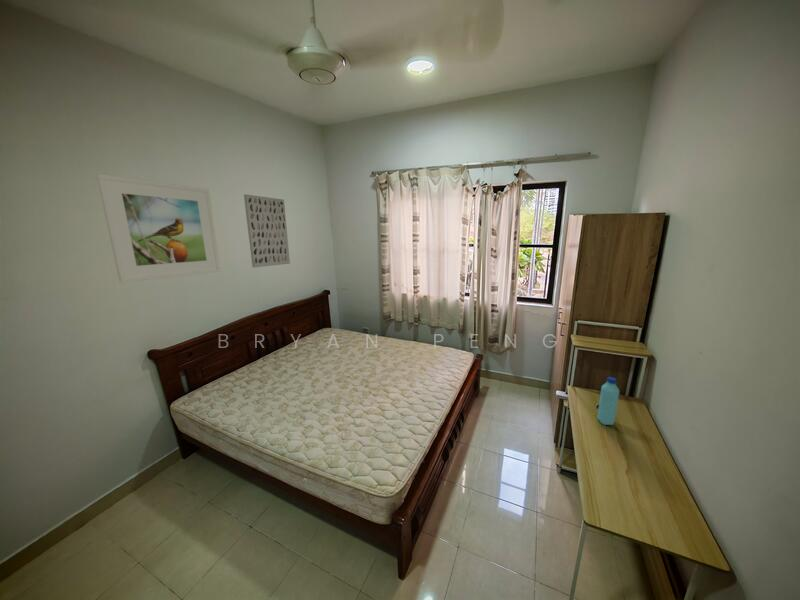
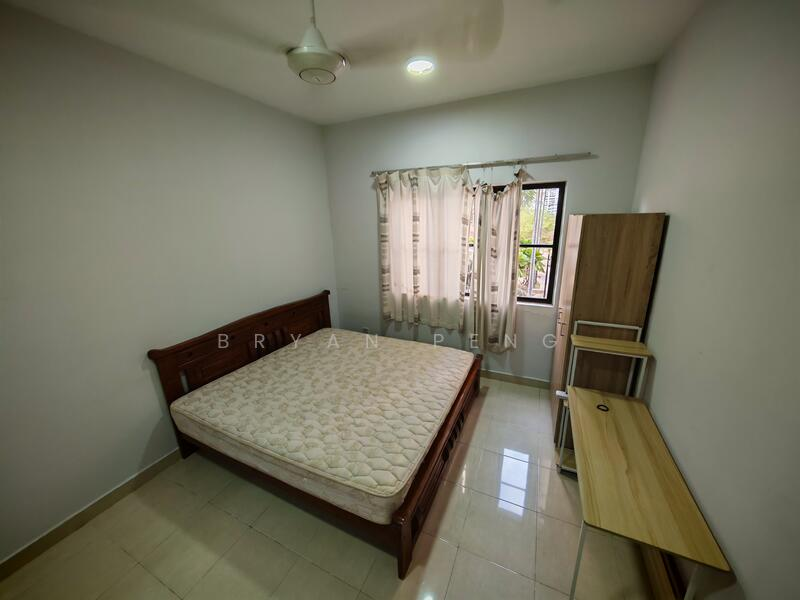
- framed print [95,173,222,283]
- wall art [243,193,291,268]
- water bottle [597,376,620,426]
